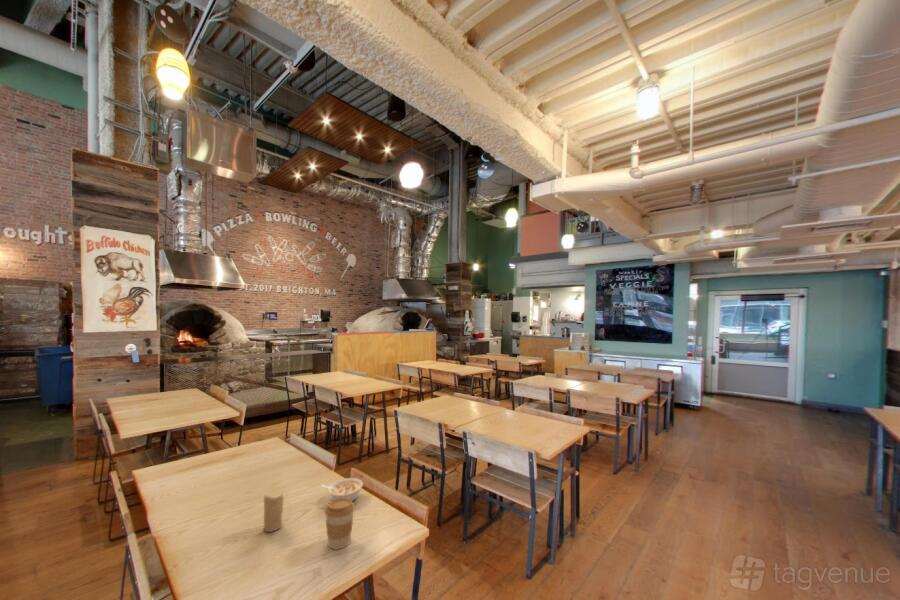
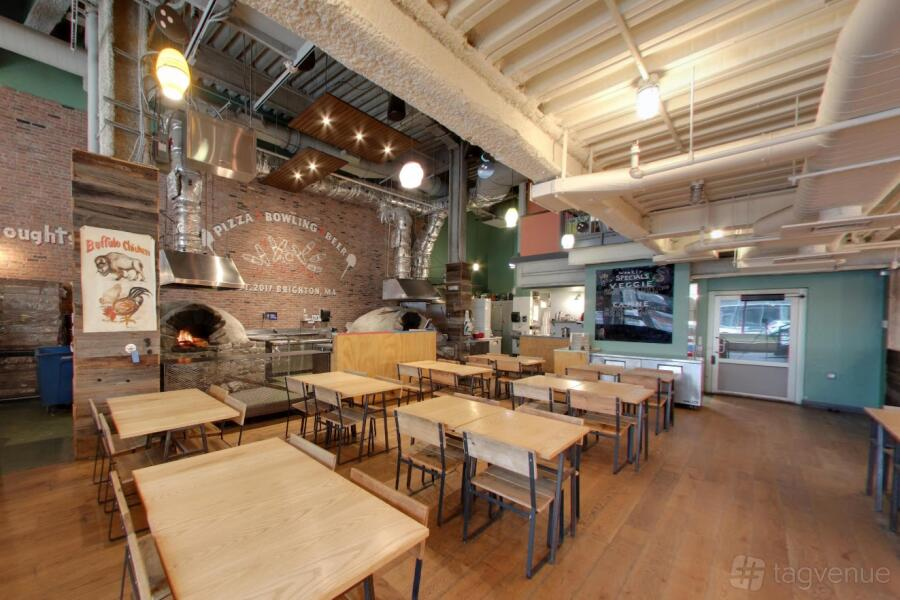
- legume [320,477,364,502]
- coffee cup [324,499,356,550]
- candle [263,493,284,533]
